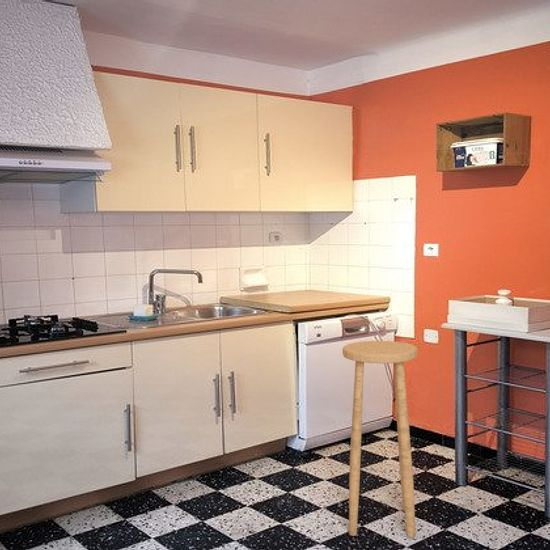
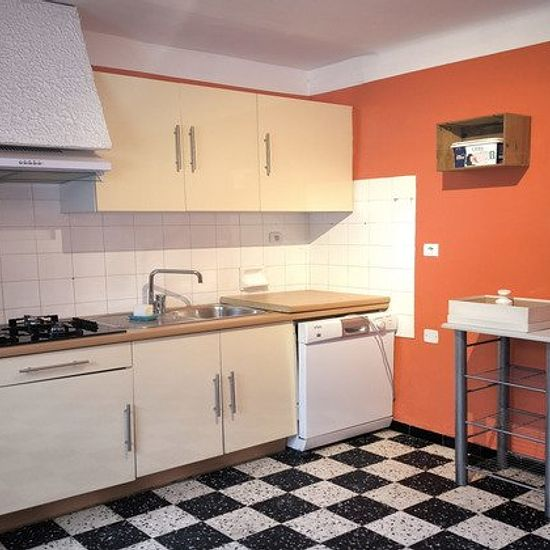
- stool [342,340,419,539]
